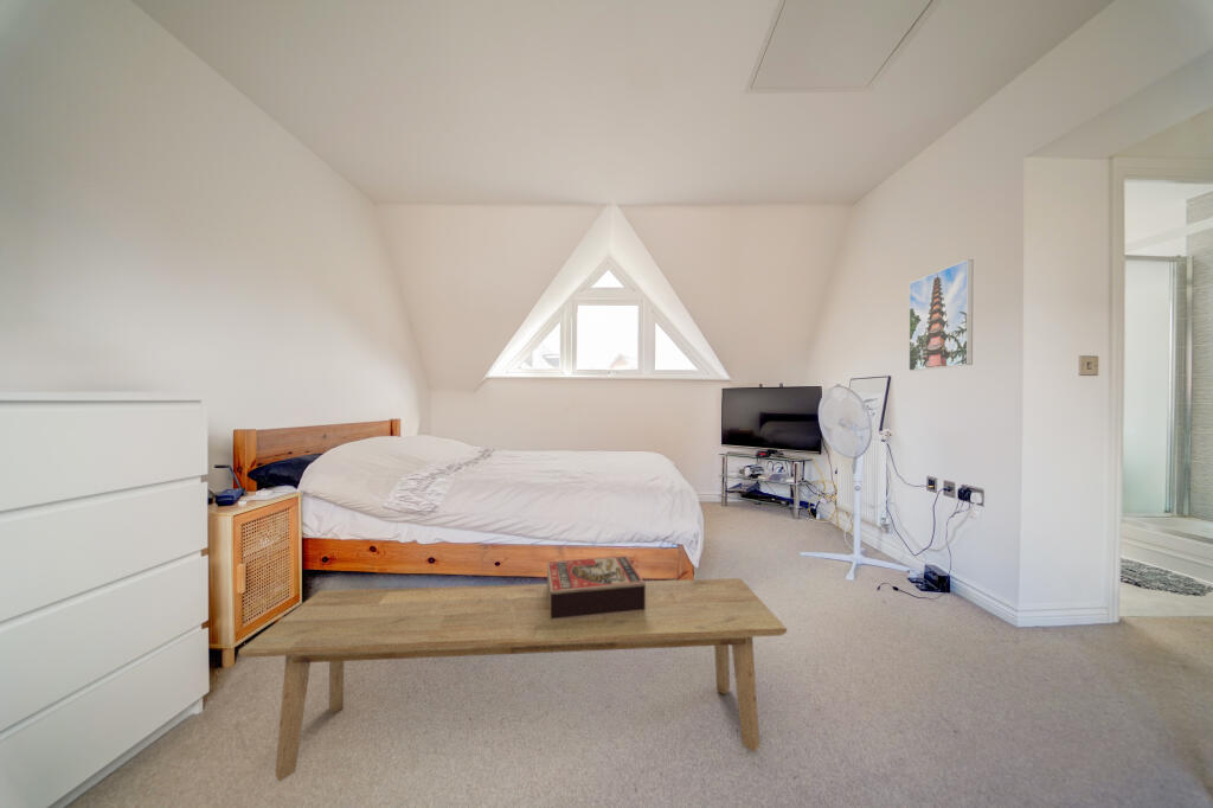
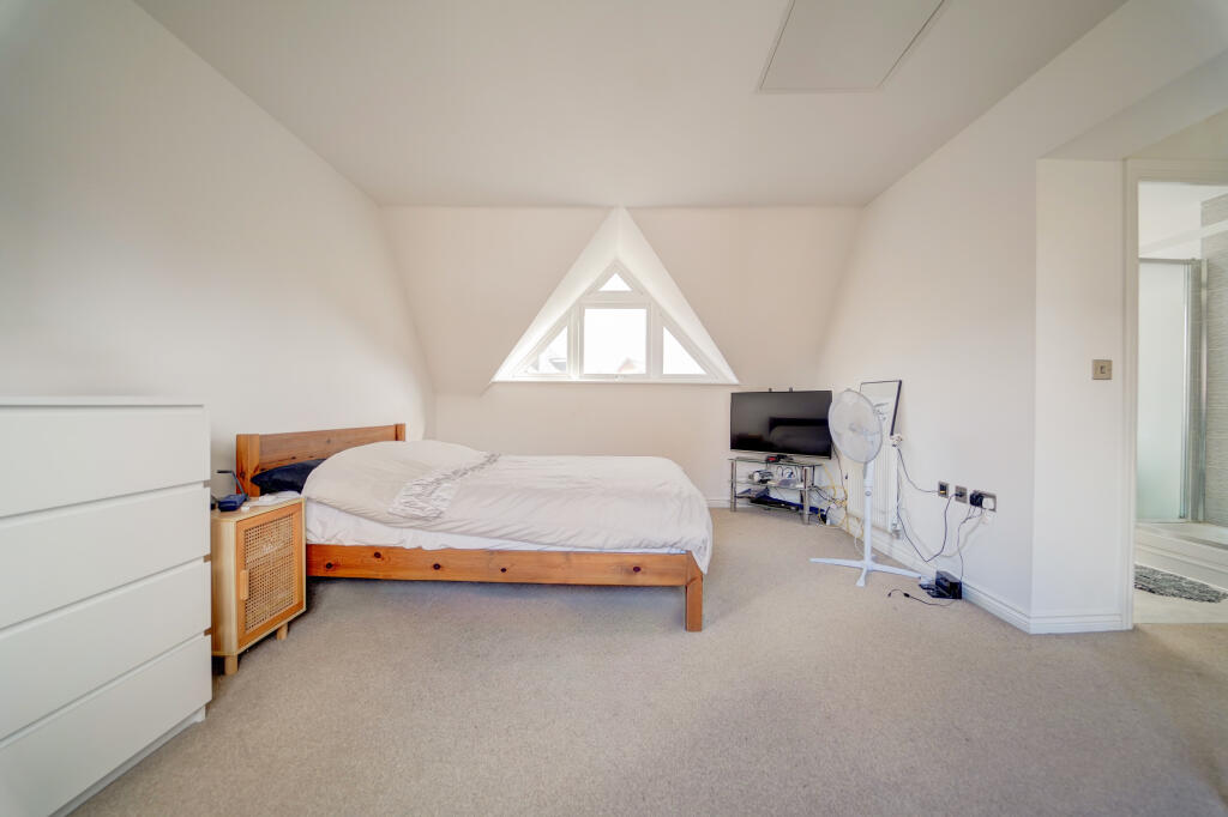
- bench [237,577,788,782]
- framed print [907,258,974,372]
- decorative box [546,554,646,621]
